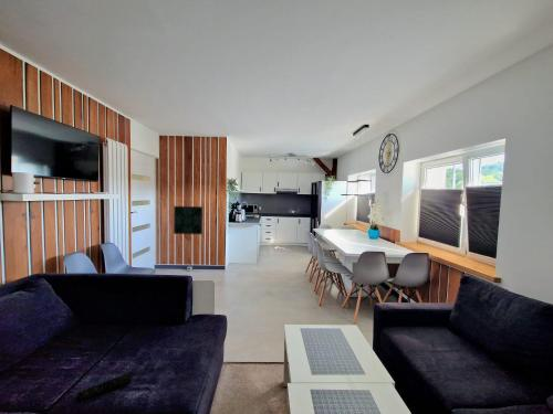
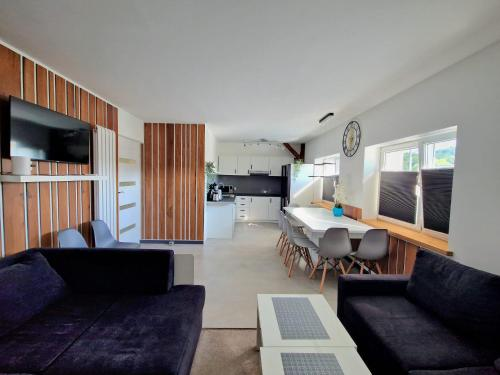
- remote control [75,372,133,403]
- wall art [173,205,204,235]
